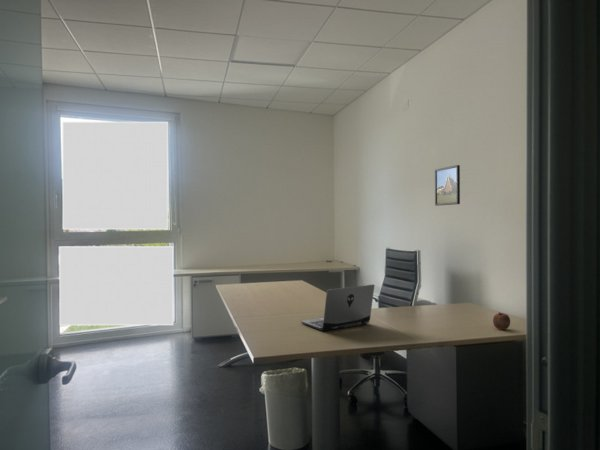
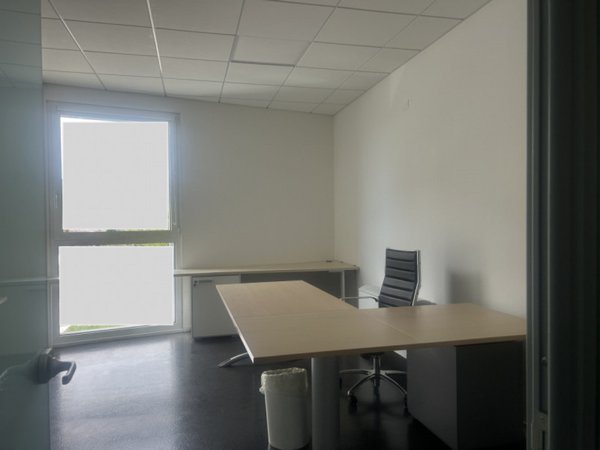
- laptop computer [300,283,376,332]
- apple [492,311,511,331]
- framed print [434,164,461,207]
